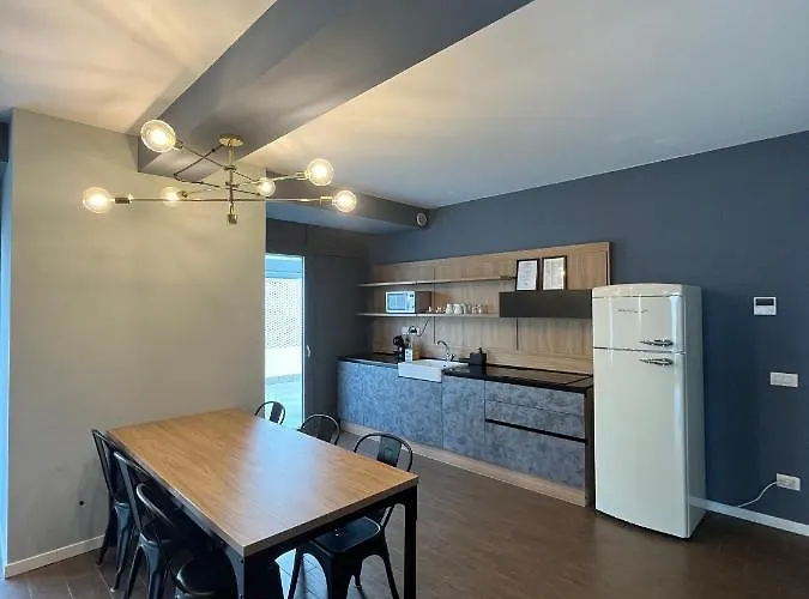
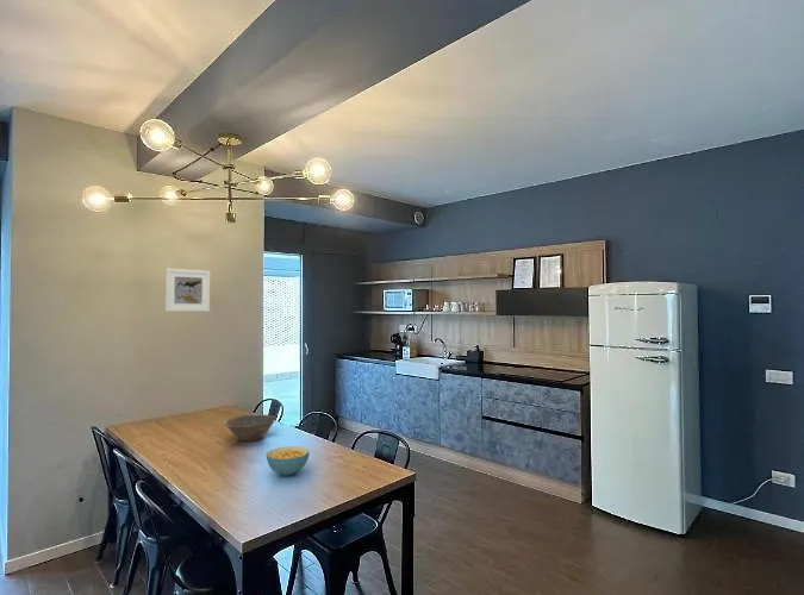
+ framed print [164,268,211,313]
+ cereal bowl [264,445,311,477]
+ bowl [223,413,278,443]
